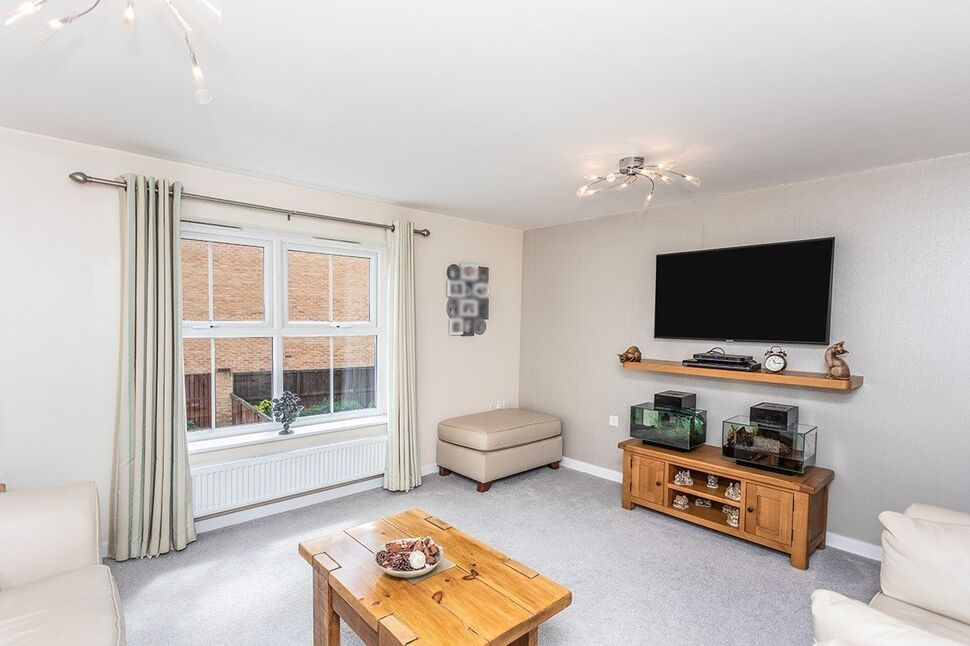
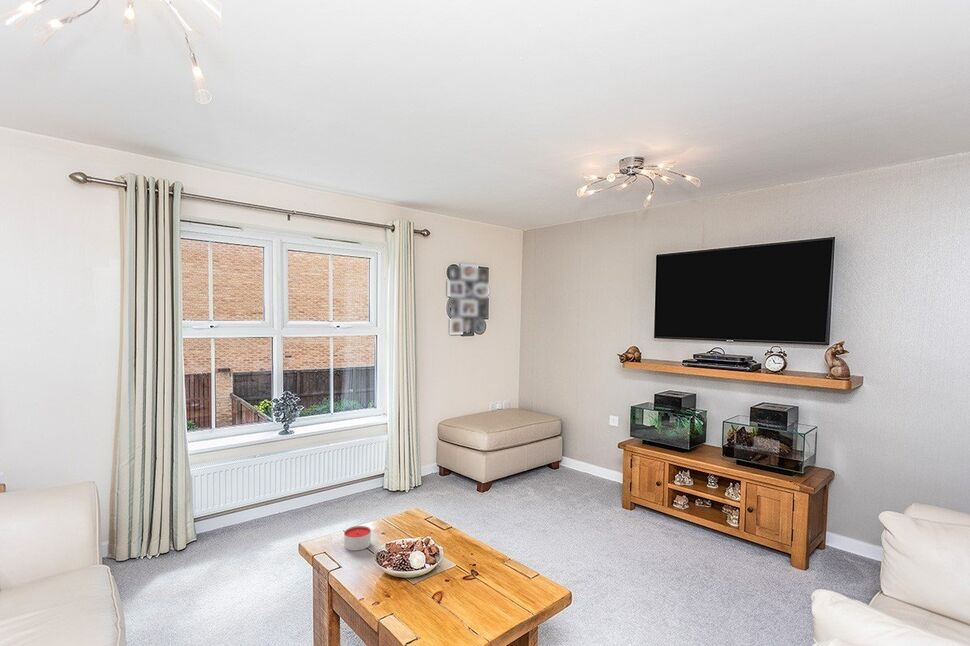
+ candle [343,525,372,552]
